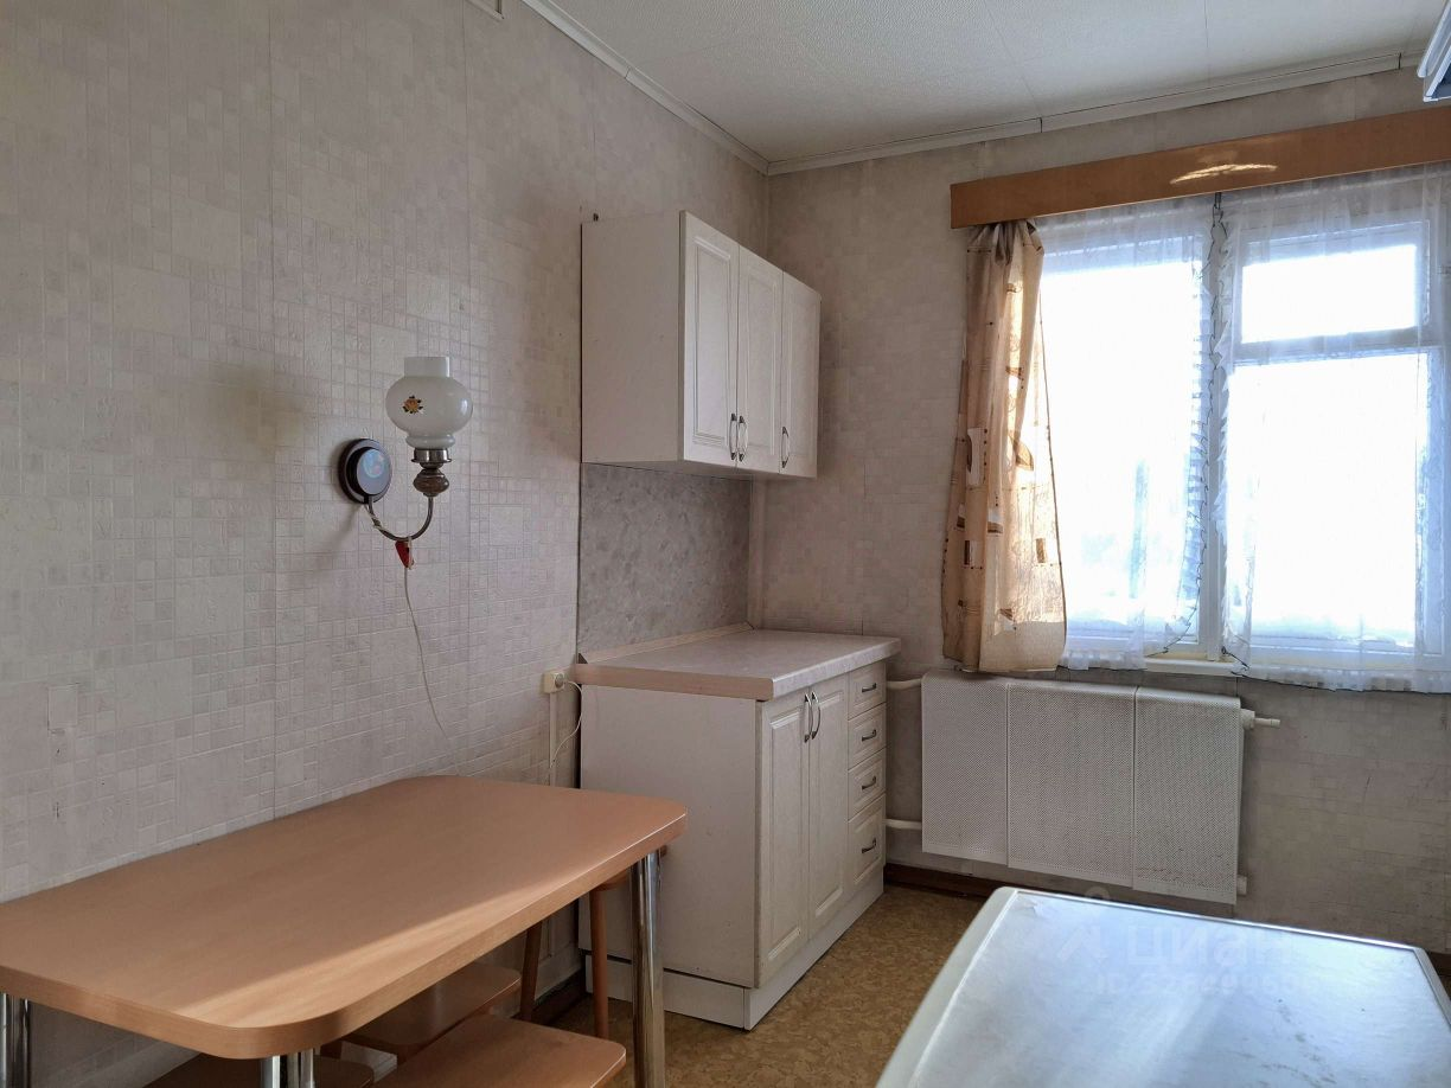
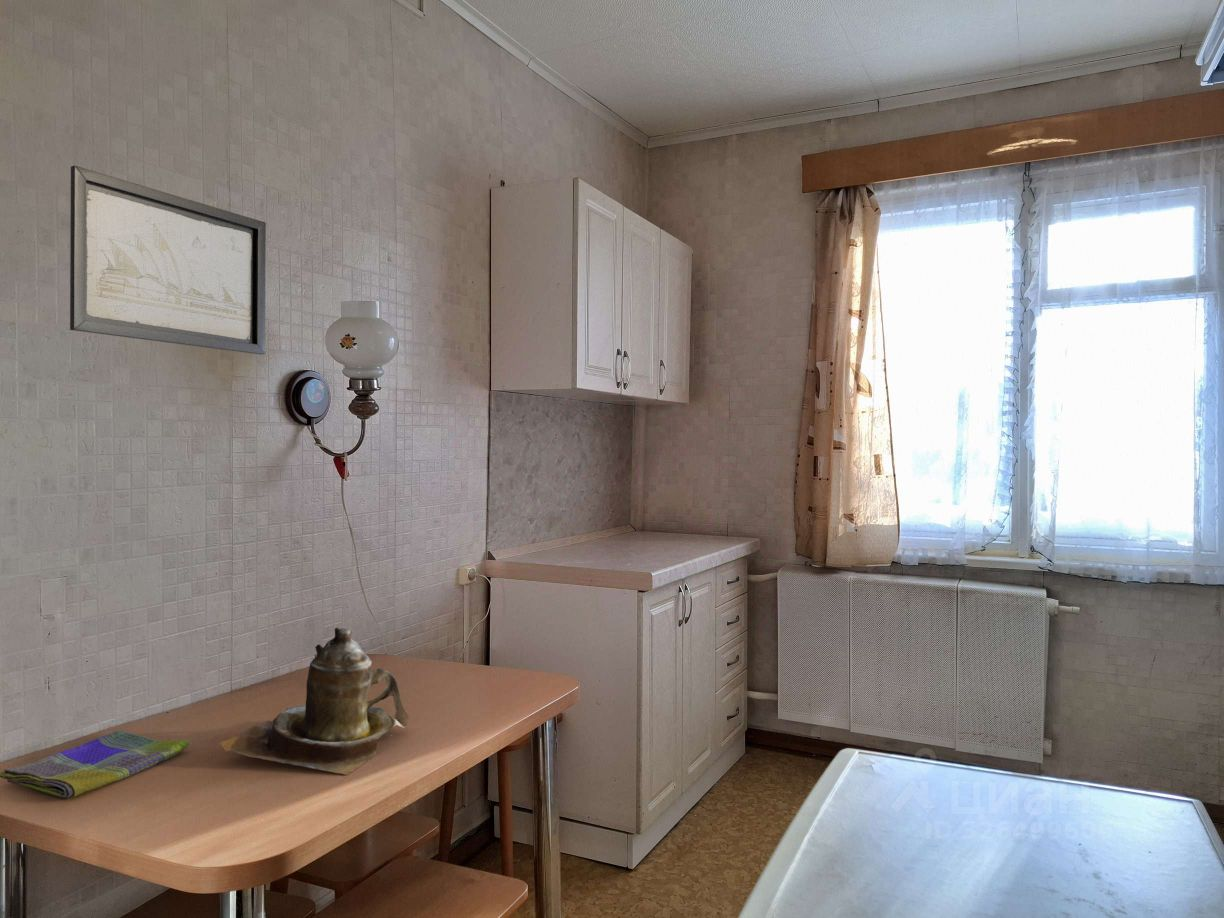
+ dish towel [0,729,190,799]
+ wall art [69,165,267,355]
+ teapot [219,626,410,776]
